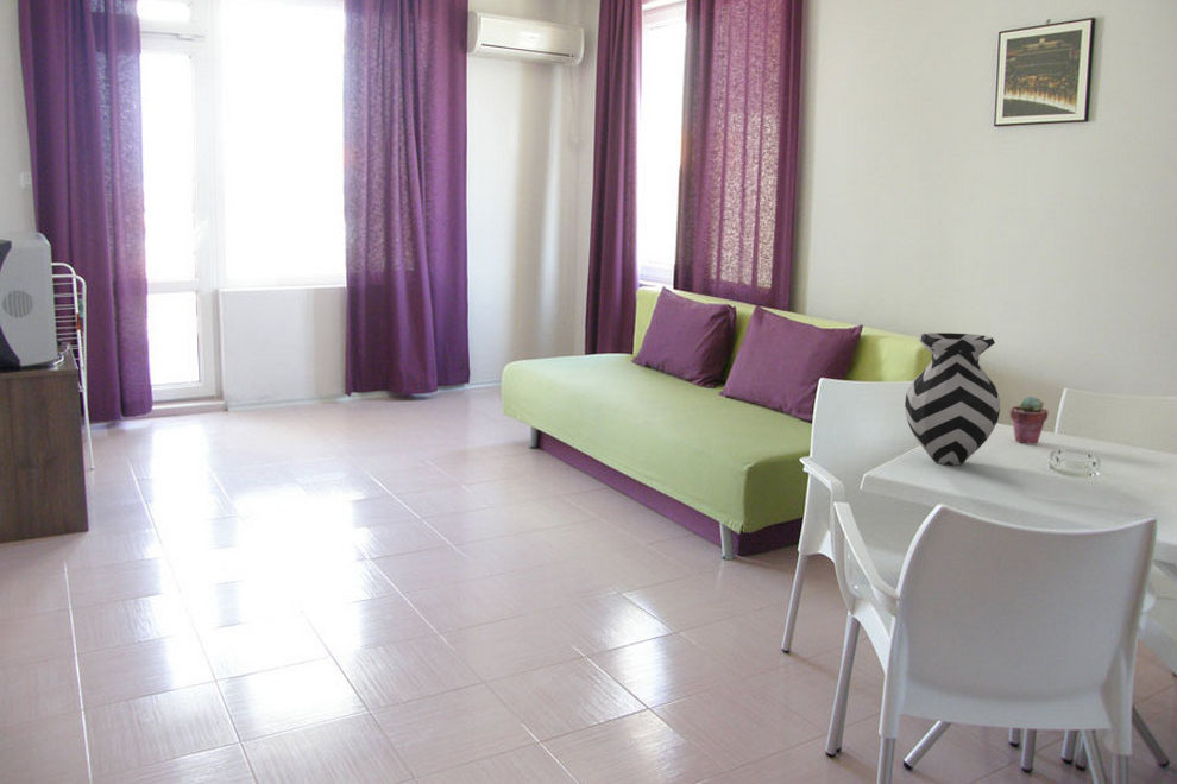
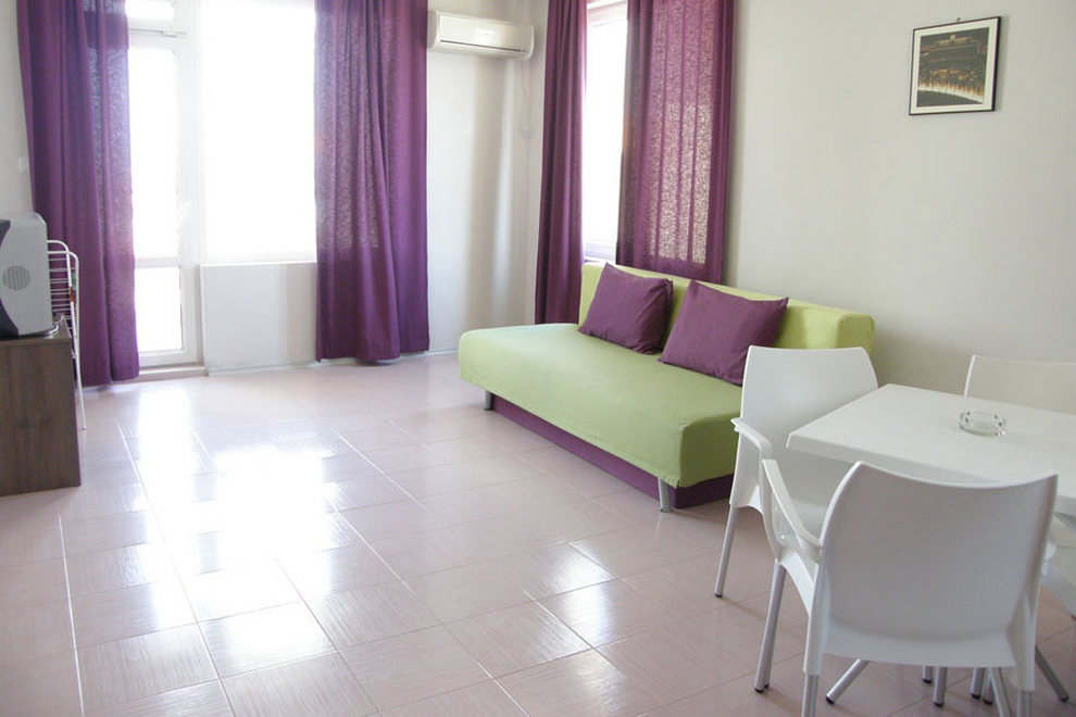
- vase [904,331,1001,466]
- potted succulent [1009,394,1050,445]
